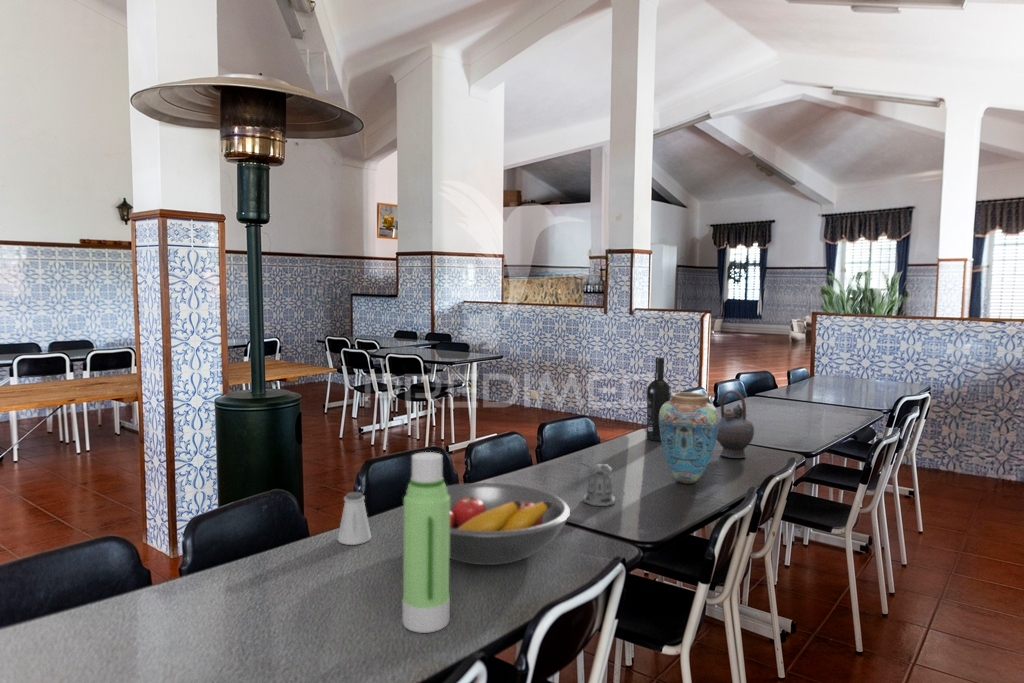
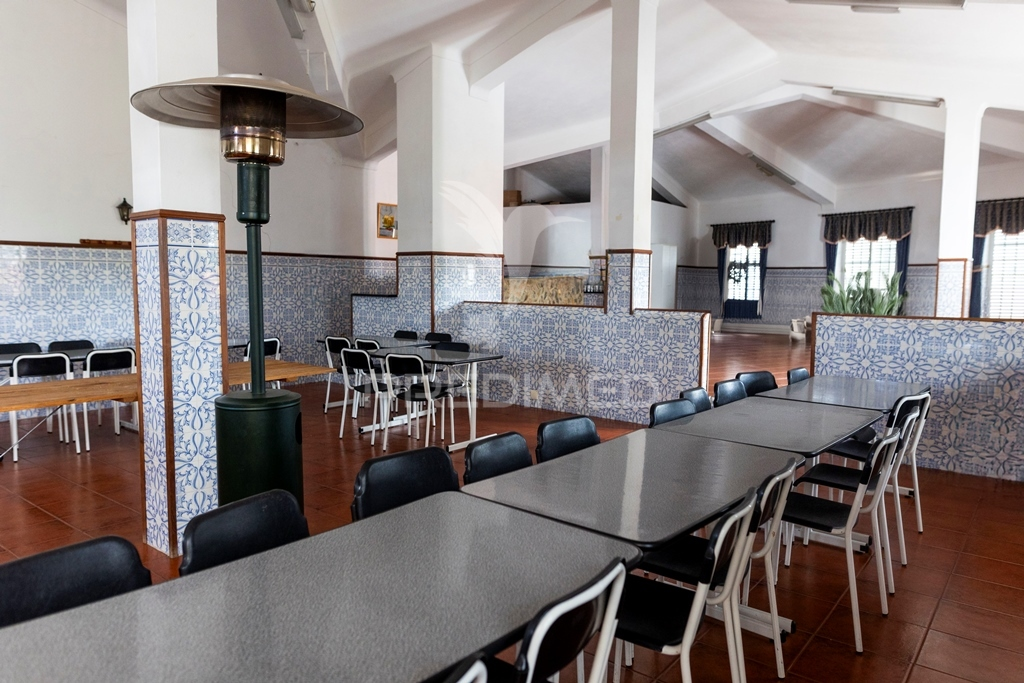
- vase [659,392,720,485]
- teapot [716,389,755,459]
- wine bottle [646,356,672,442]
- pepper shaker [580,462,616,507]
- water bottle [401,451,451,634]
- saltshaker [336,491,372,546]
- fruit bowl [446,482,571,566]
